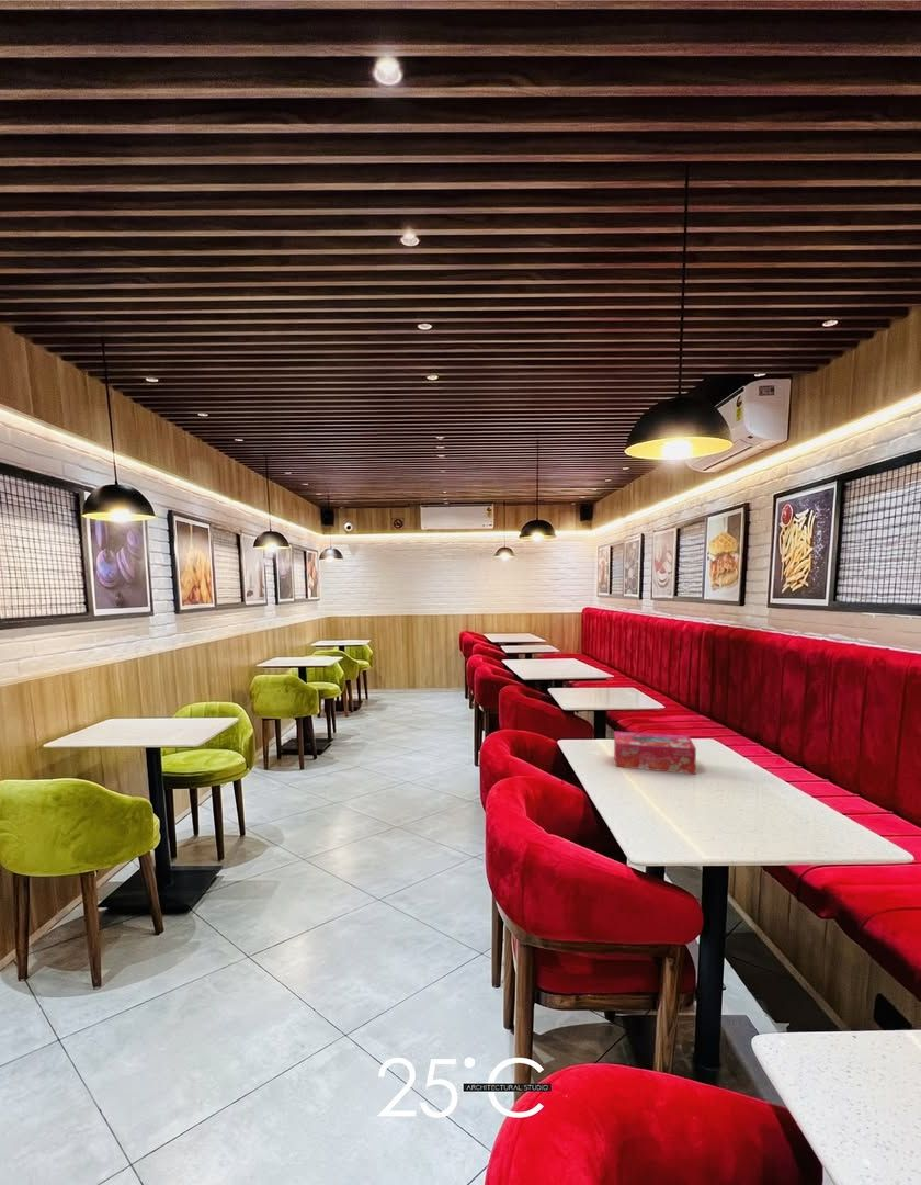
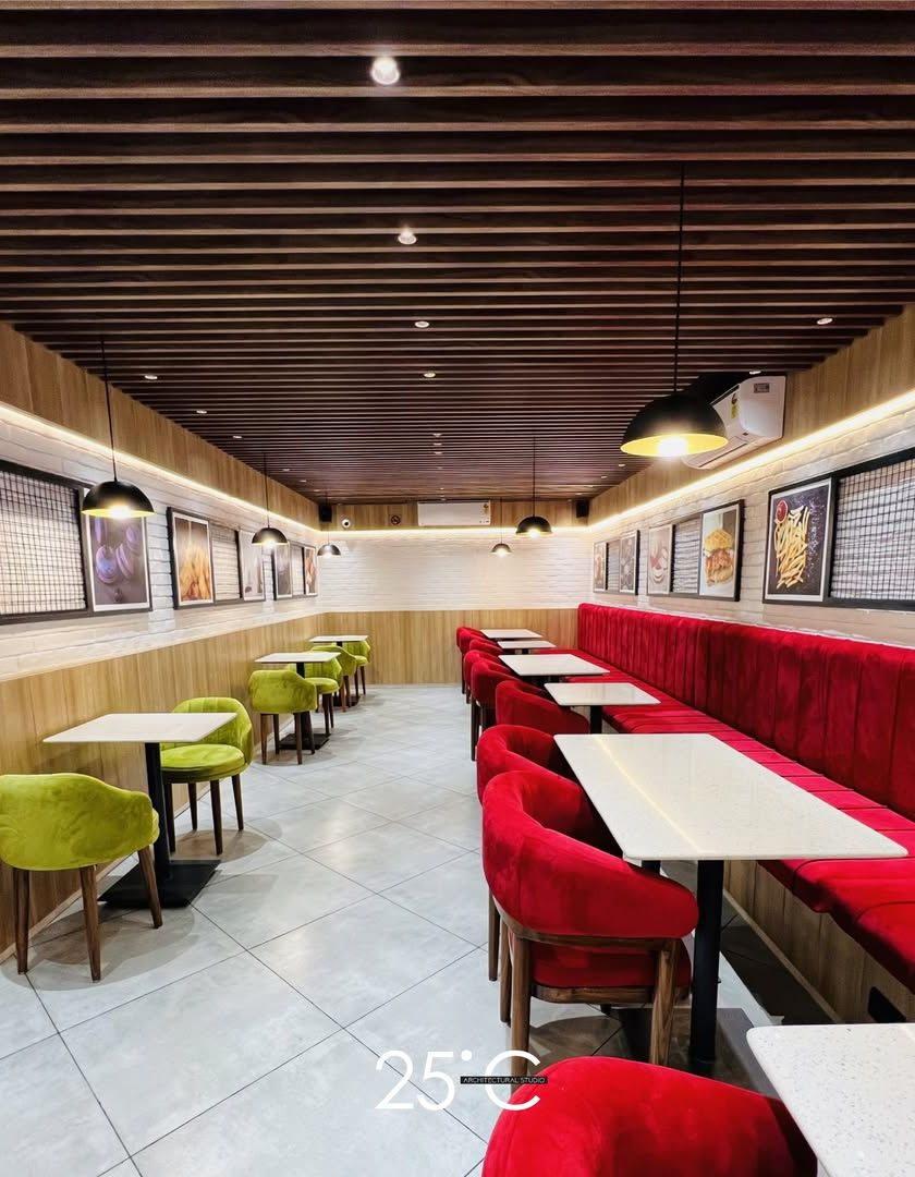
- tissue box [613,731,697,776]
